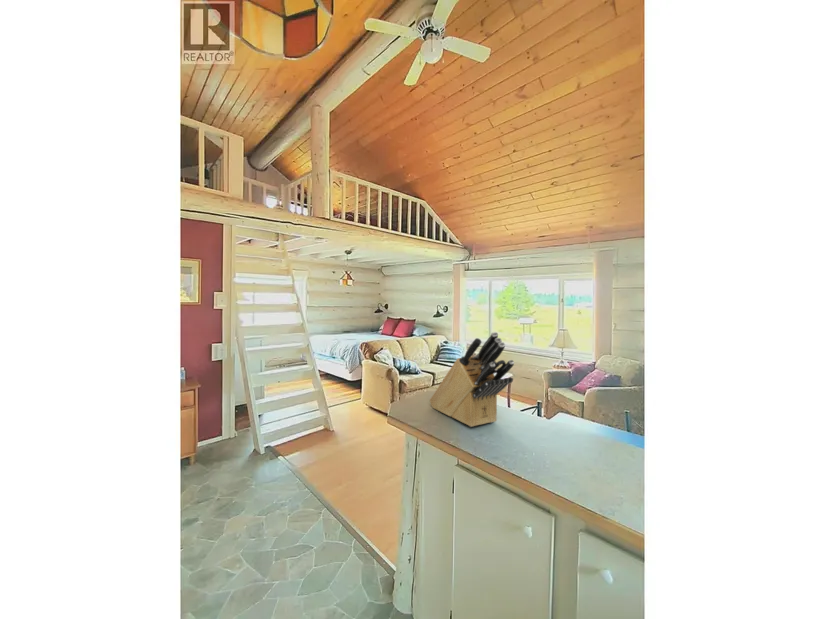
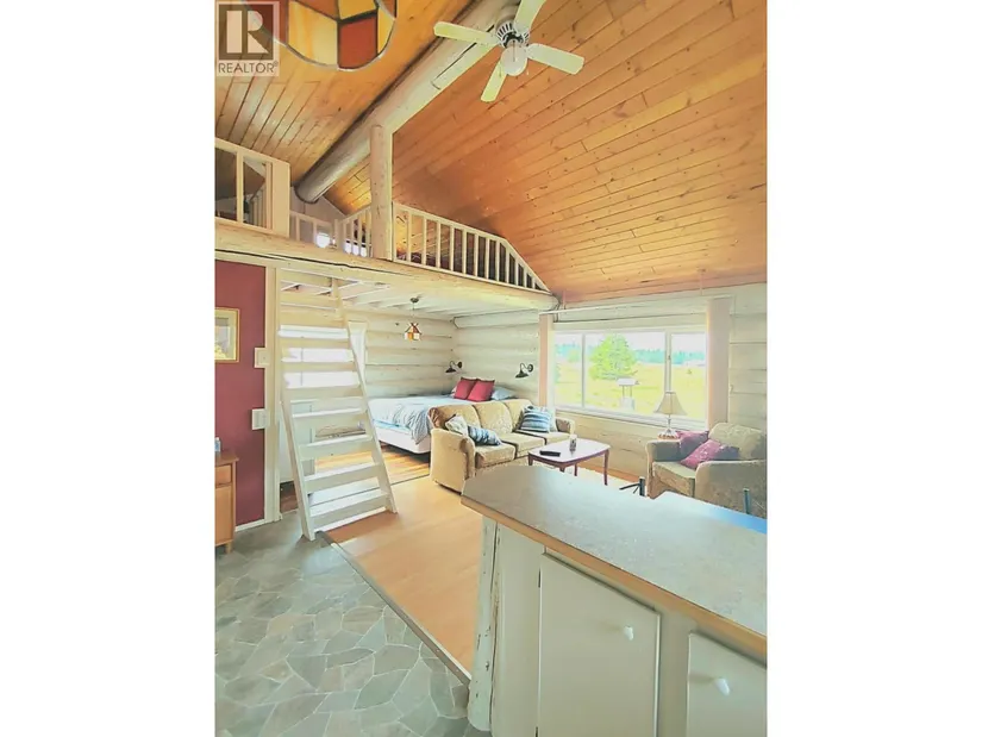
- knife block [429,331,515,428]
